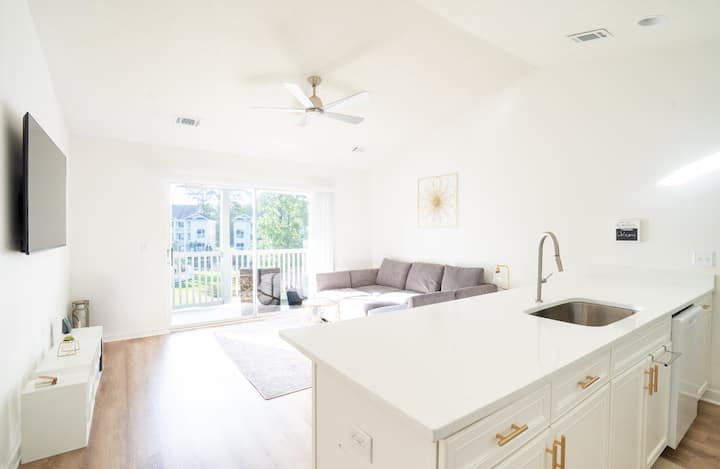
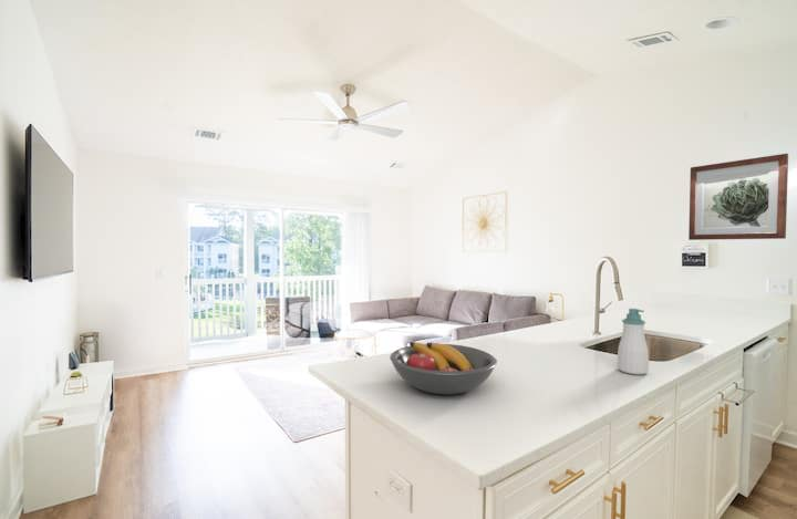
+ fruit bowl [389,341,498,395]
+ soap bottle [617,308,650,375]
+ wall art [687,153,789,241]
